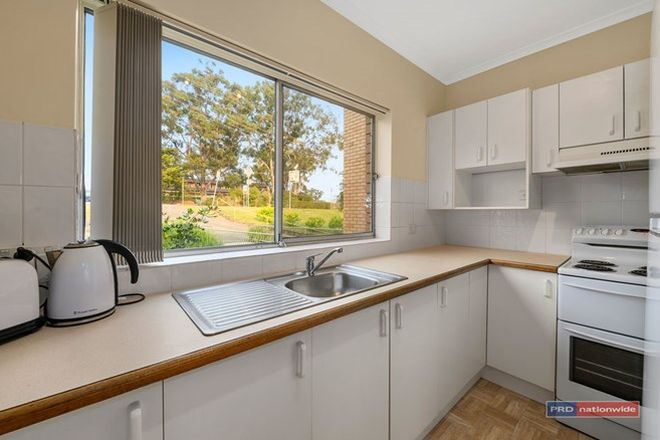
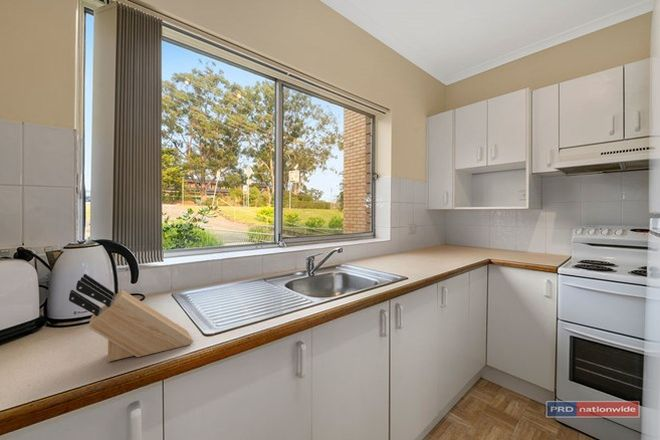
+ knife block [68,273,194,363]
